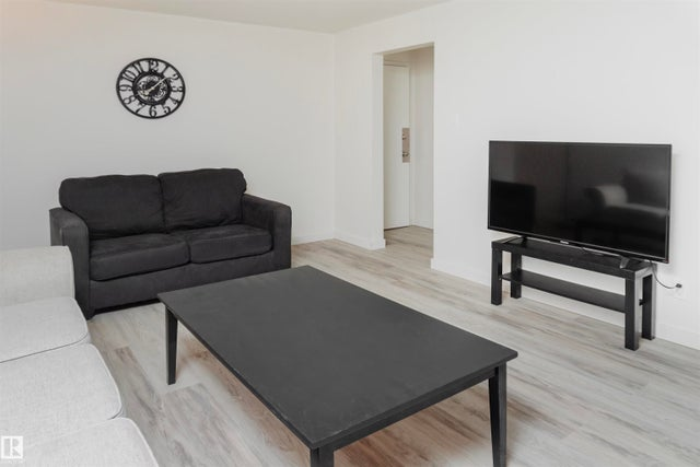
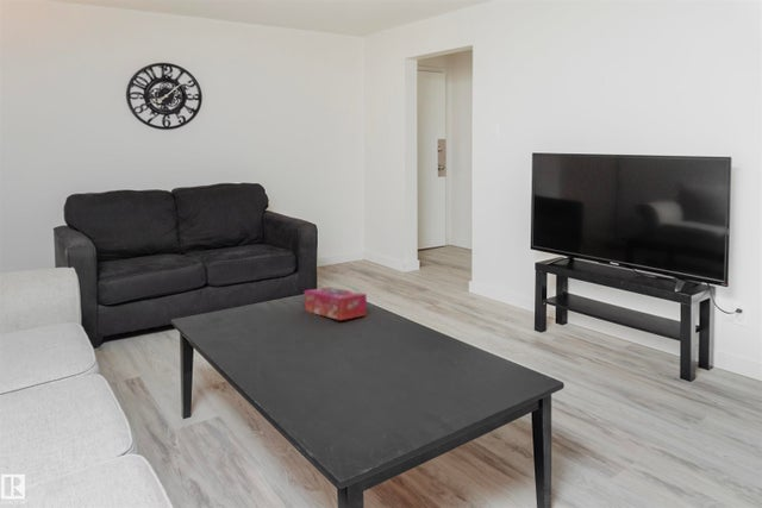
+ tissue box [304,286,368,321]
